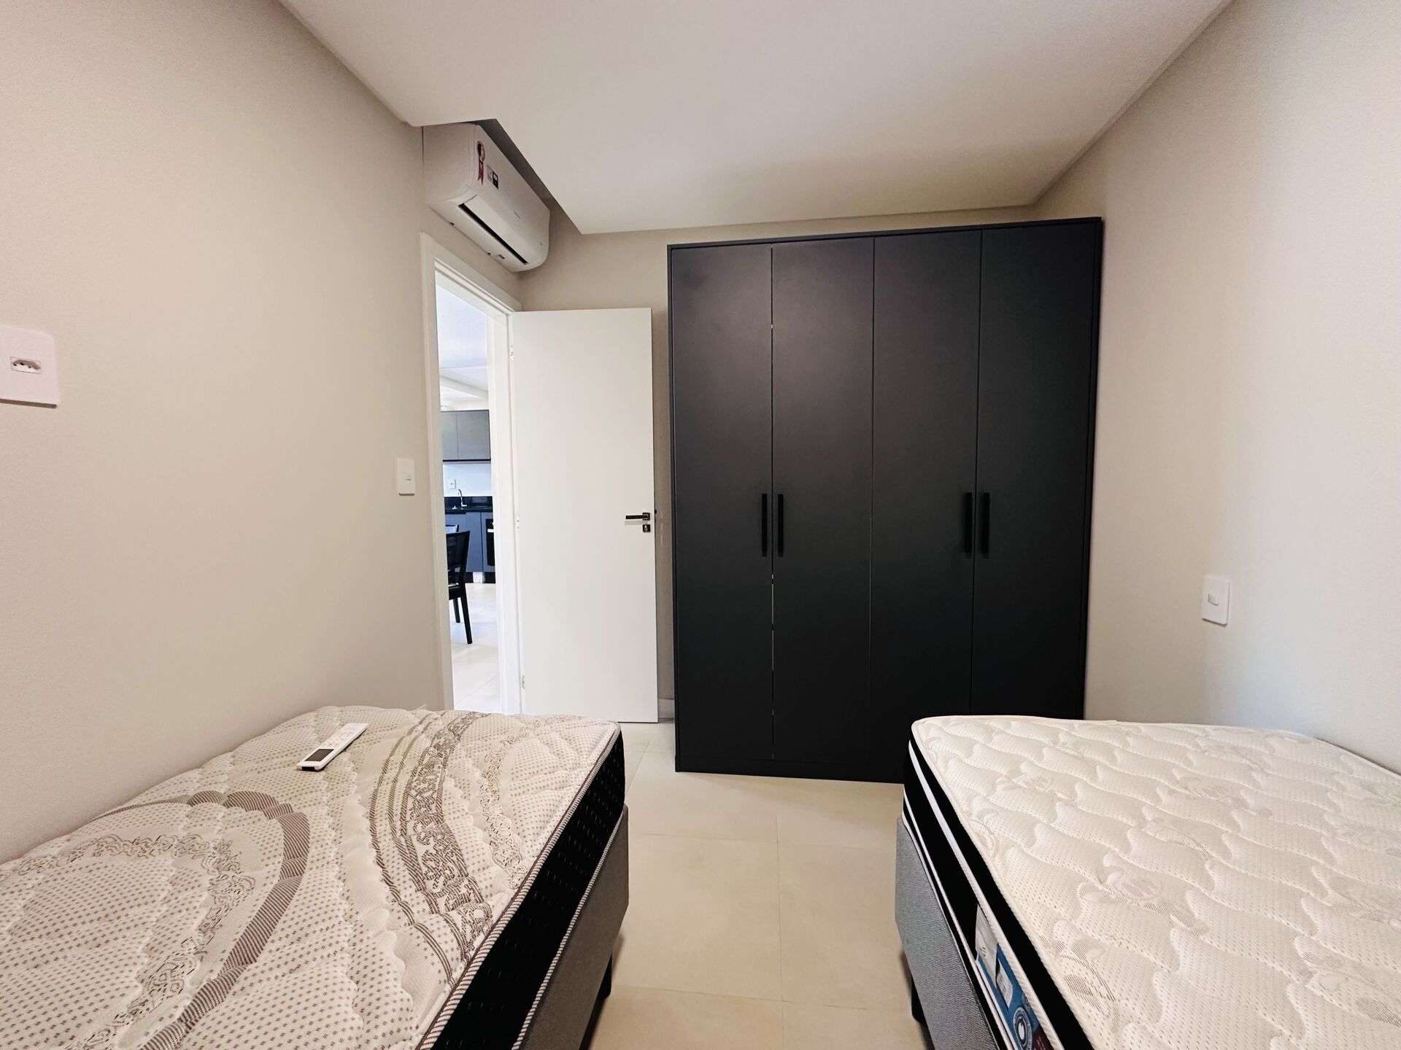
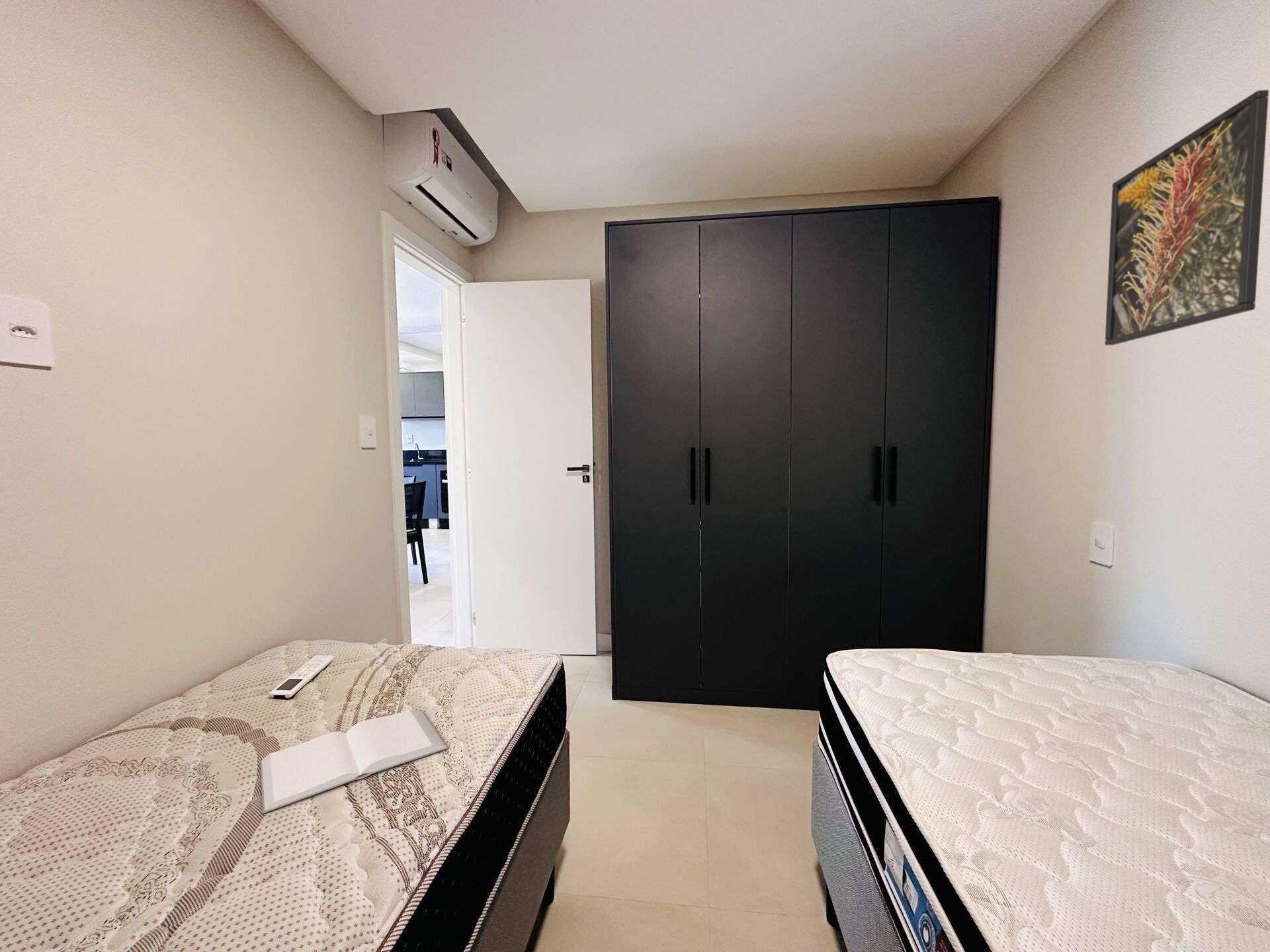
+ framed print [1104,89,1269,346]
+ book [260,709,448,814]
